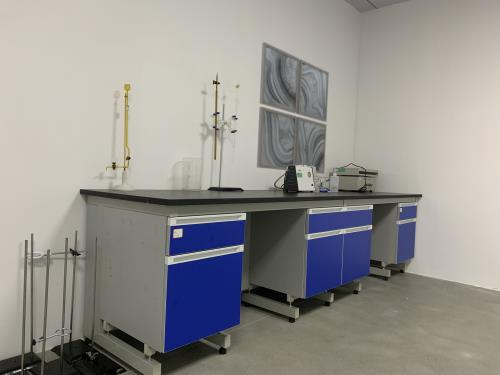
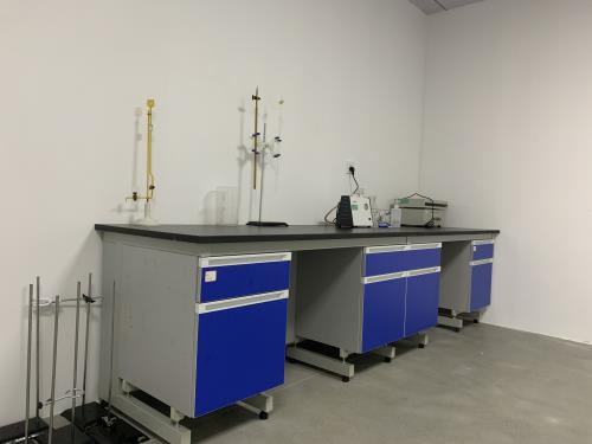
- wall art [256,41,330,175]
